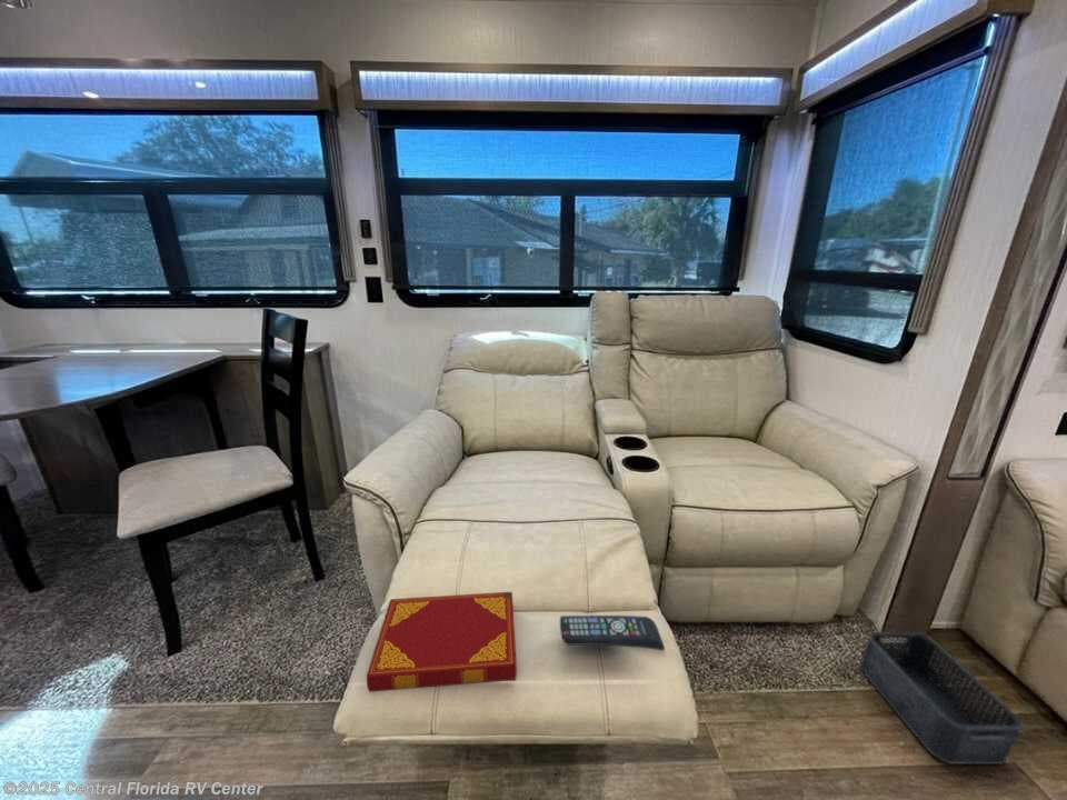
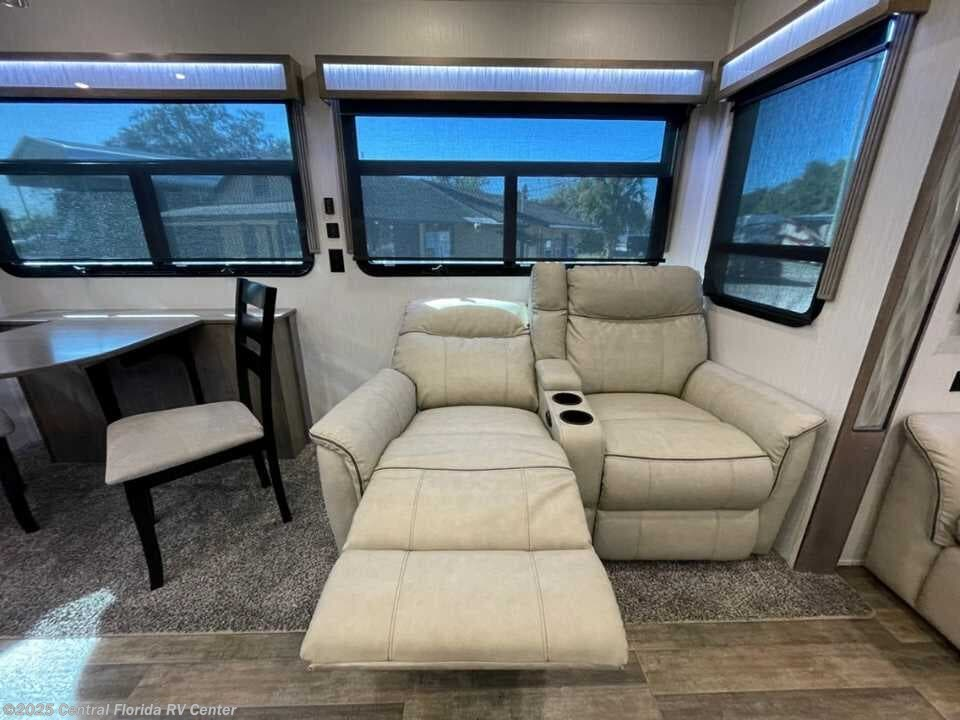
- storage bin [859,631,1024,766]
- remote control [559,614,666,651]
- hardback book [366,591,518,693]
